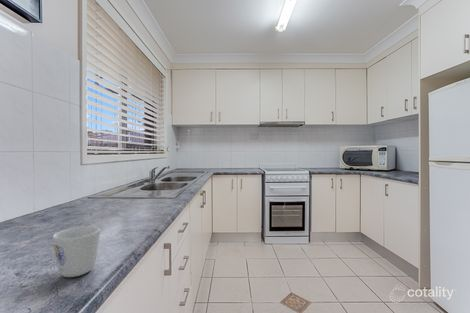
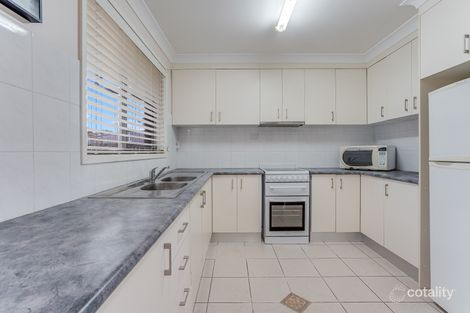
- mug [51,225,101,278]
